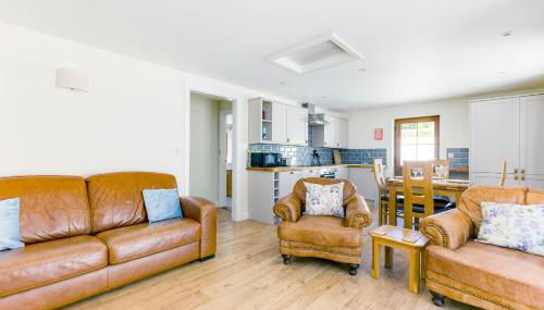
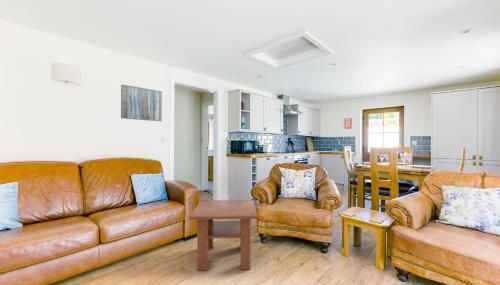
+ wall art [120,84,163,122]
+ coffee table [189,199,259,271]
